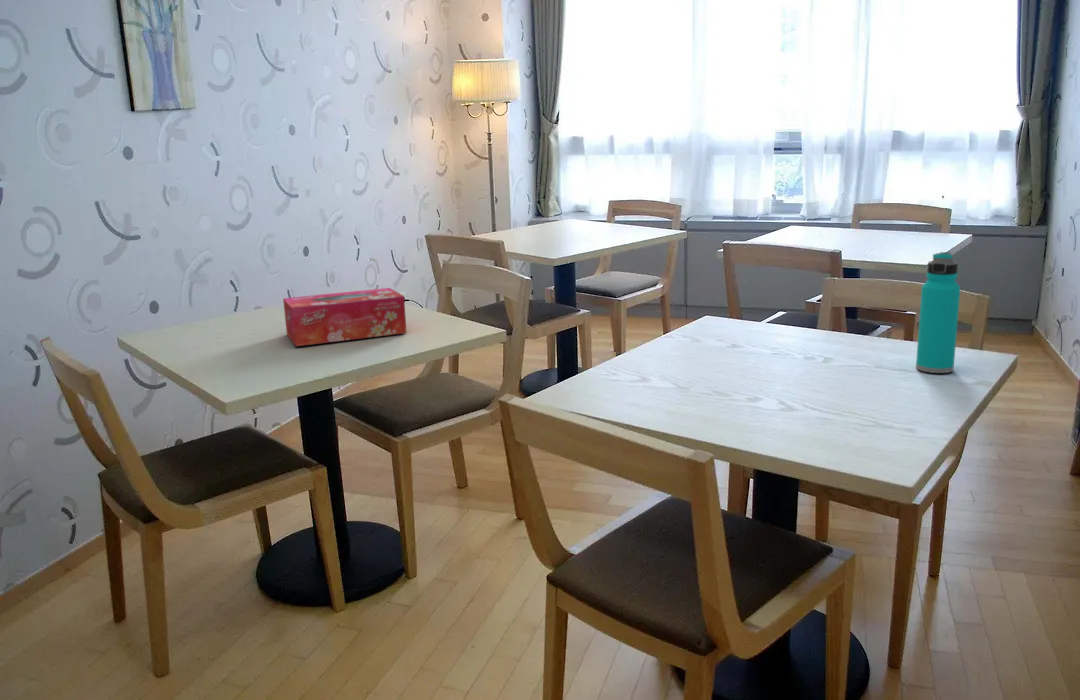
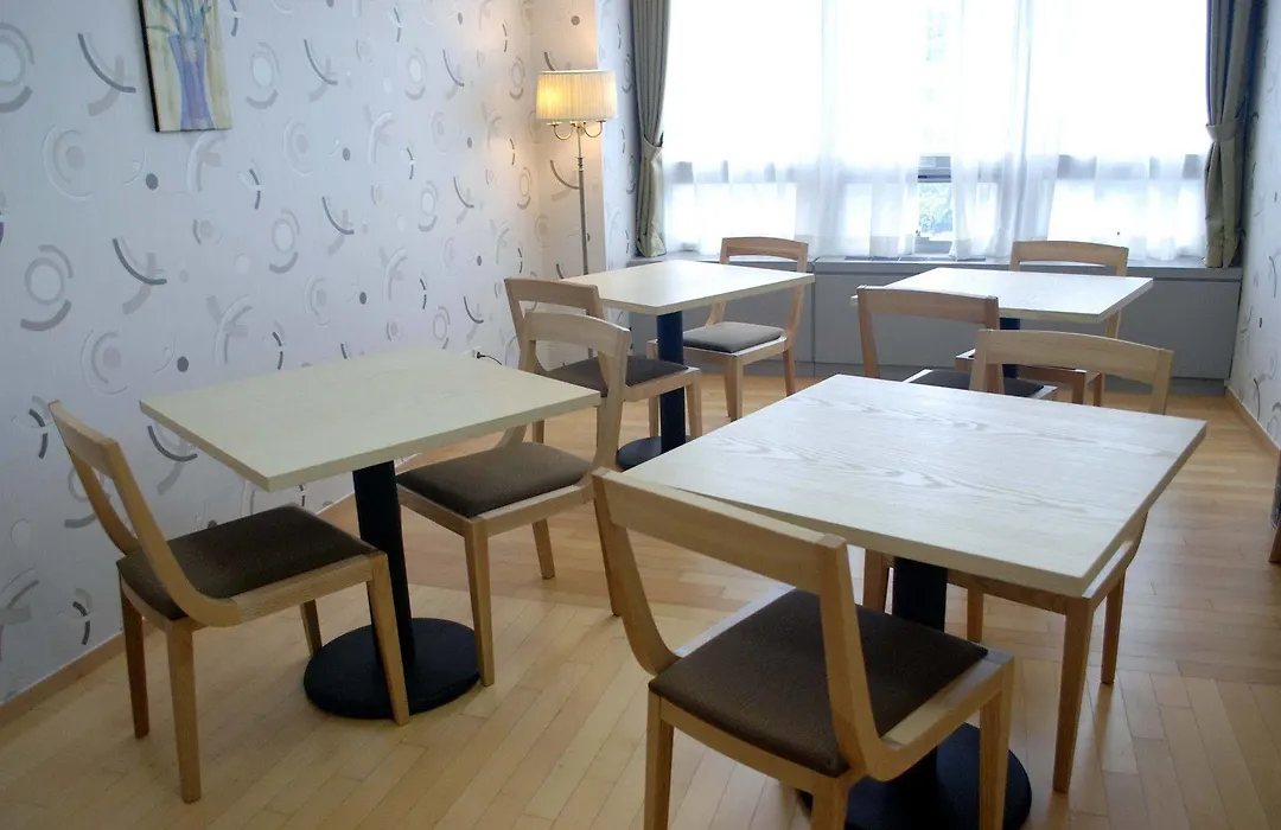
- water bottle [915,251,961,374]
- tissue box [282,287,408,347]
